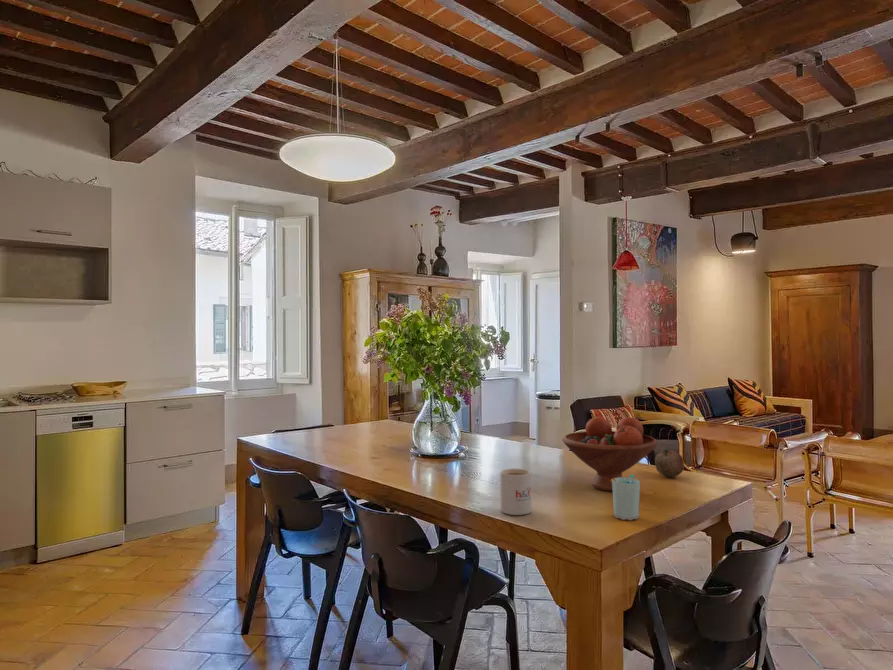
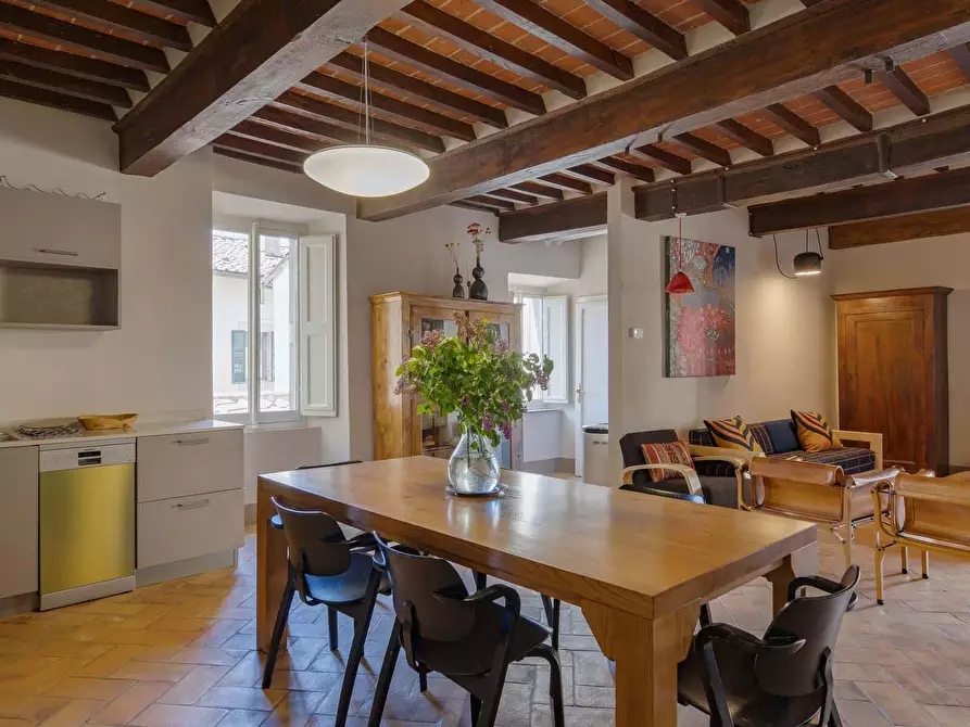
- mug [499,468,532,516]
- cup [611,474,641,521]
- fruit [654,448,685,478]
- fruit bowl [561,416,659,492]
